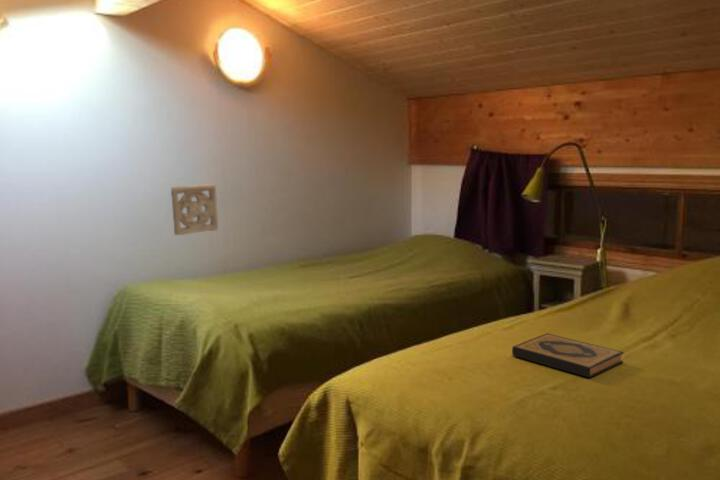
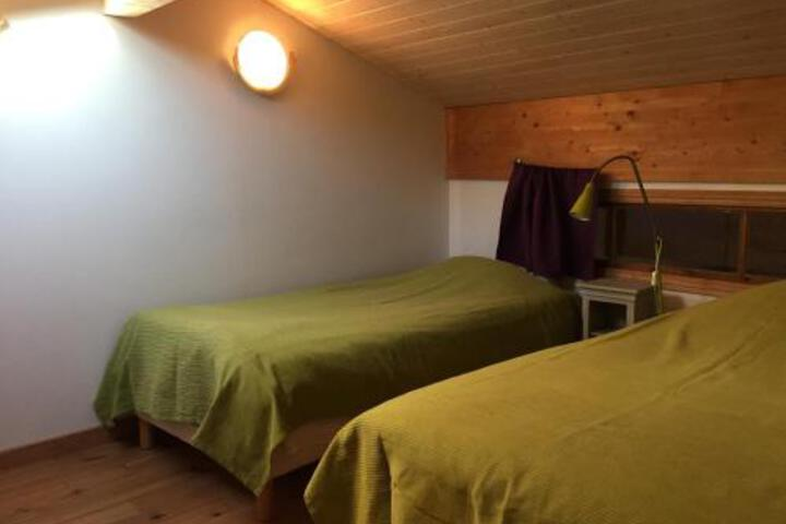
- wall ornament [170,183,219,236]
- hardback book [511,332,625,378]
